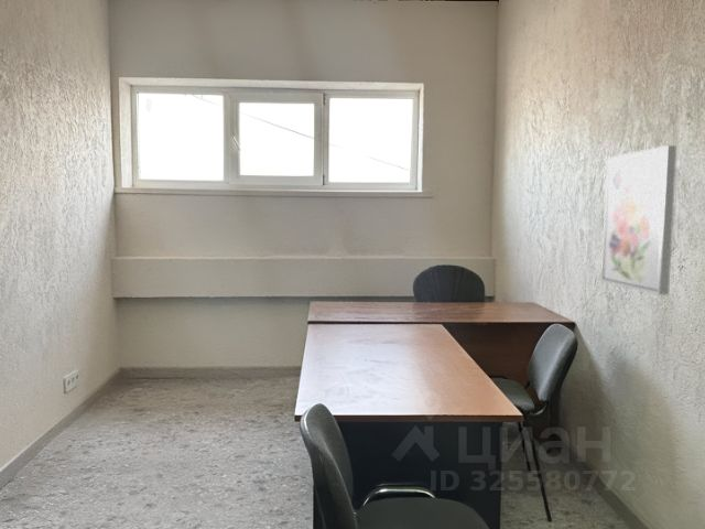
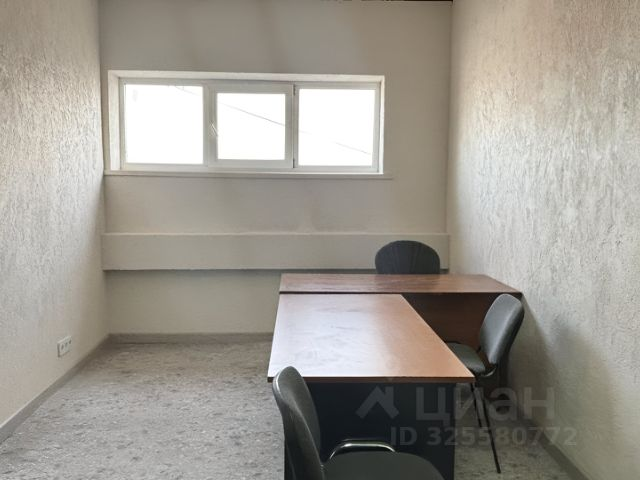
- wall art [600,144,677,296]
